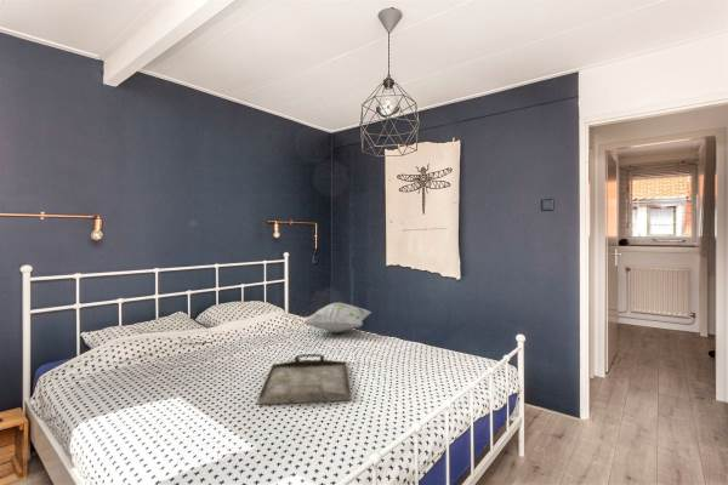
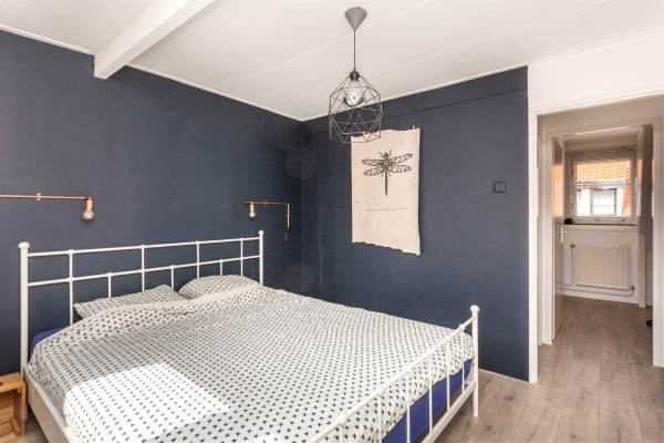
- serving tray [256,353,353,406]
- decorative pillow [302,302,372,333]
